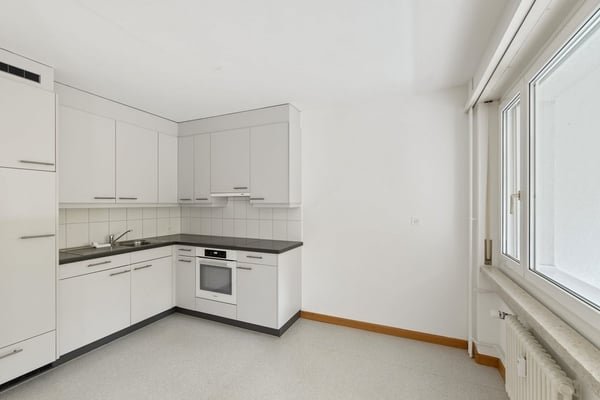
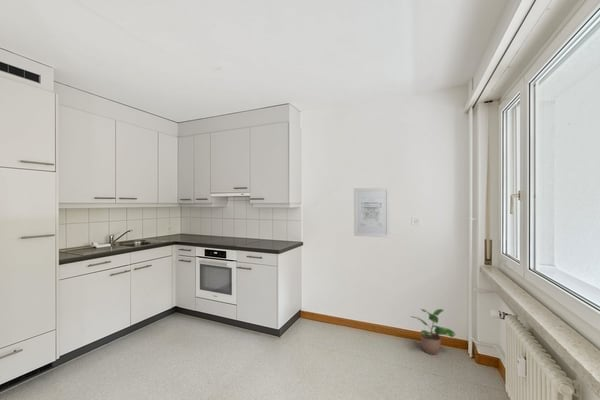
+ potted plant [410,308,456,356]
+ wall art [353,187,391,239]
